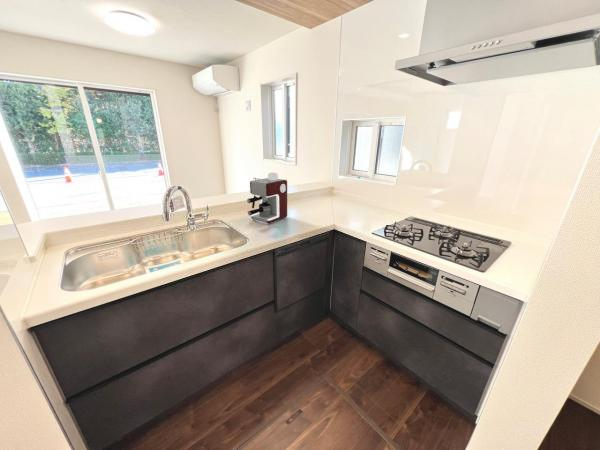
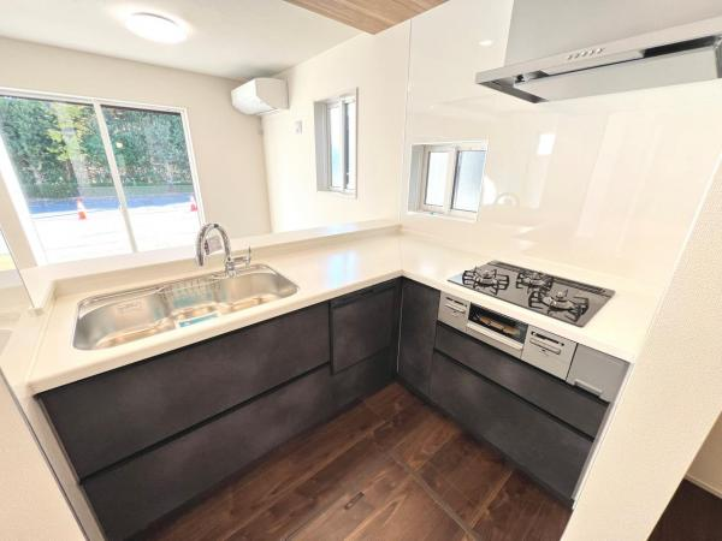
- coffee maker [246,171,288,225]
